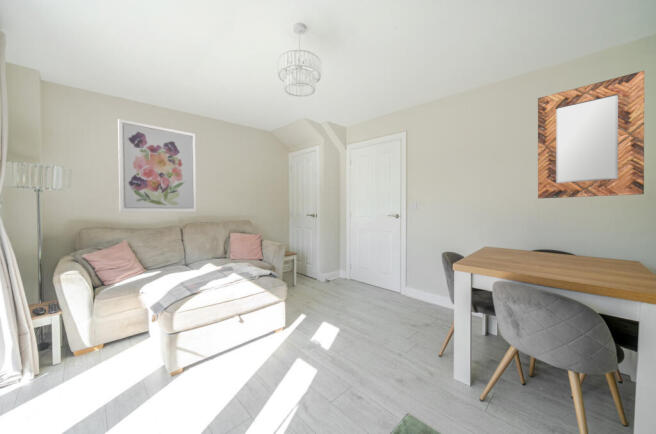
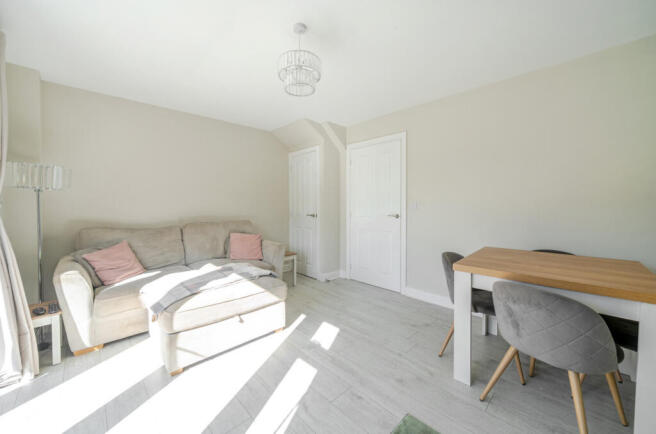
- wall art [117,118,197,213]
- home mirror [537,70,645,199]
